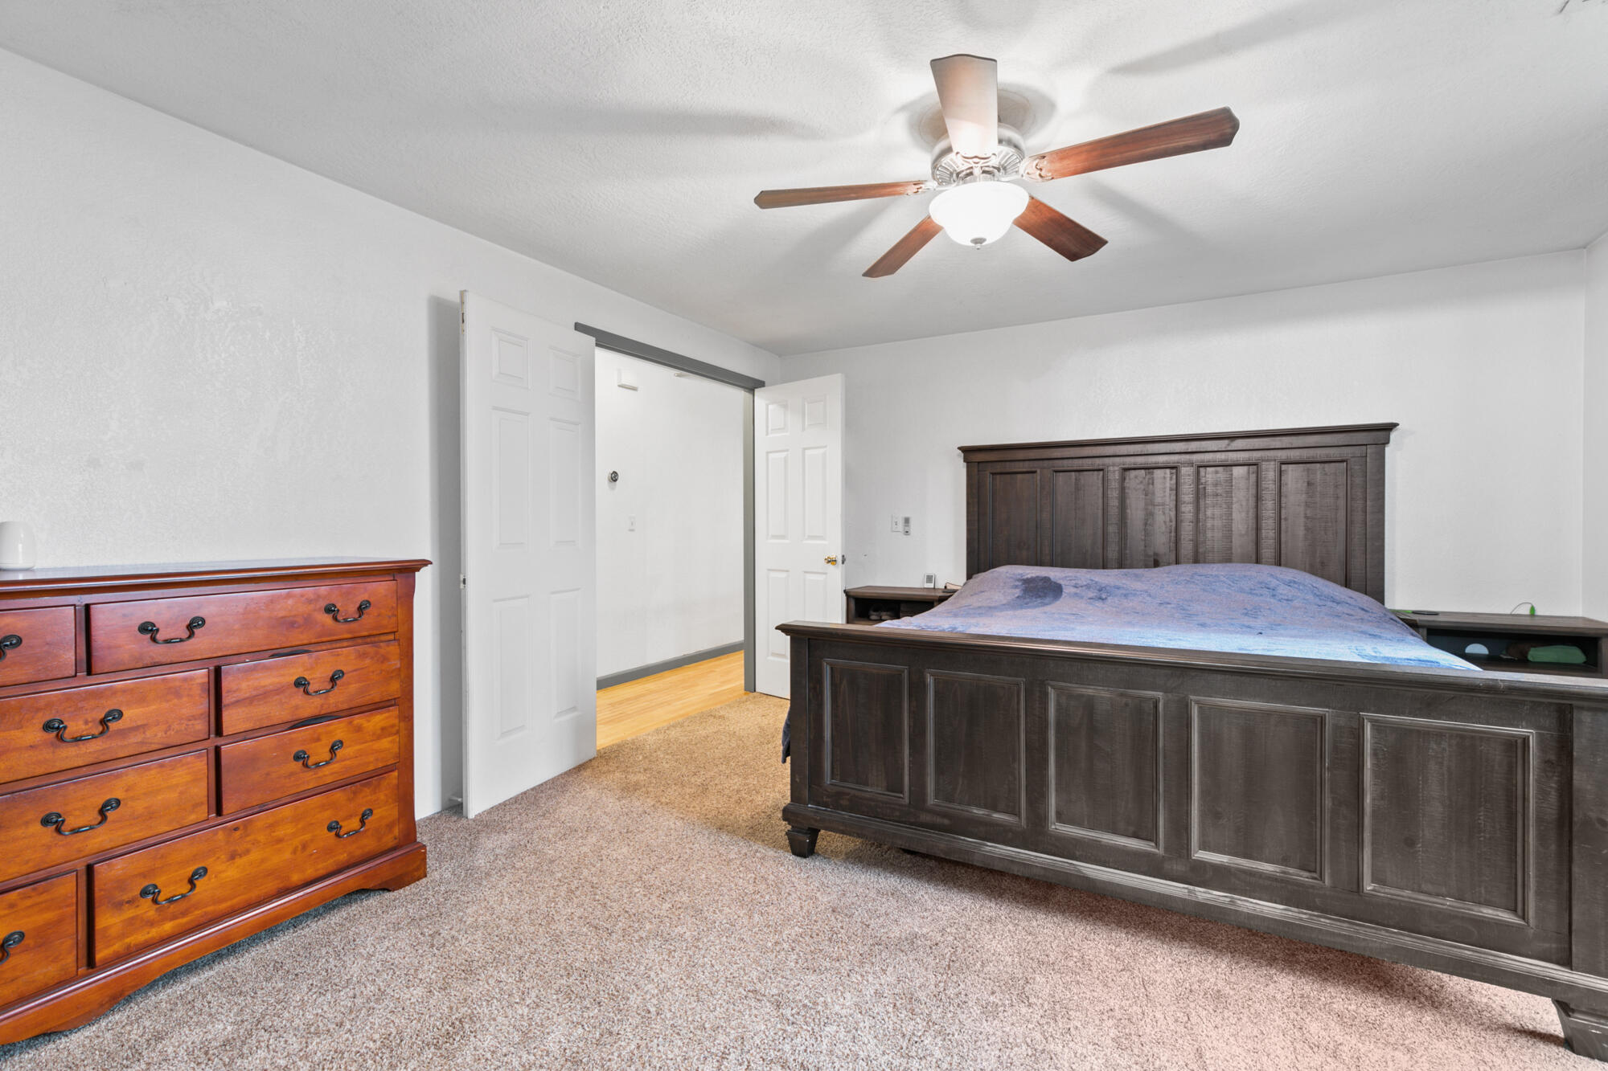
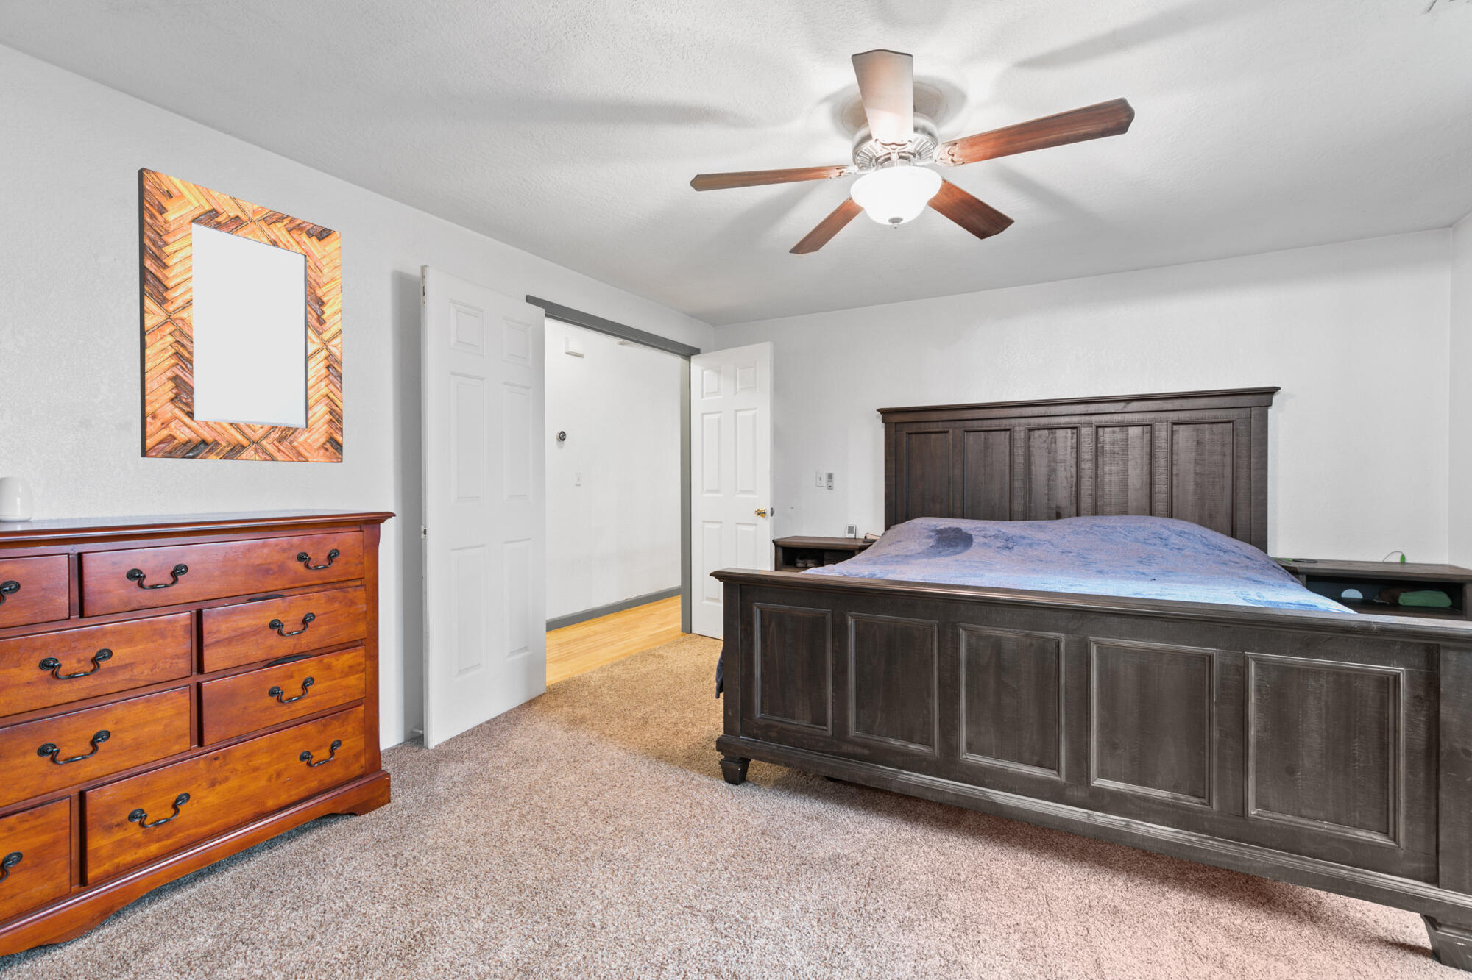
+ home mirror [138,167,344,464]
